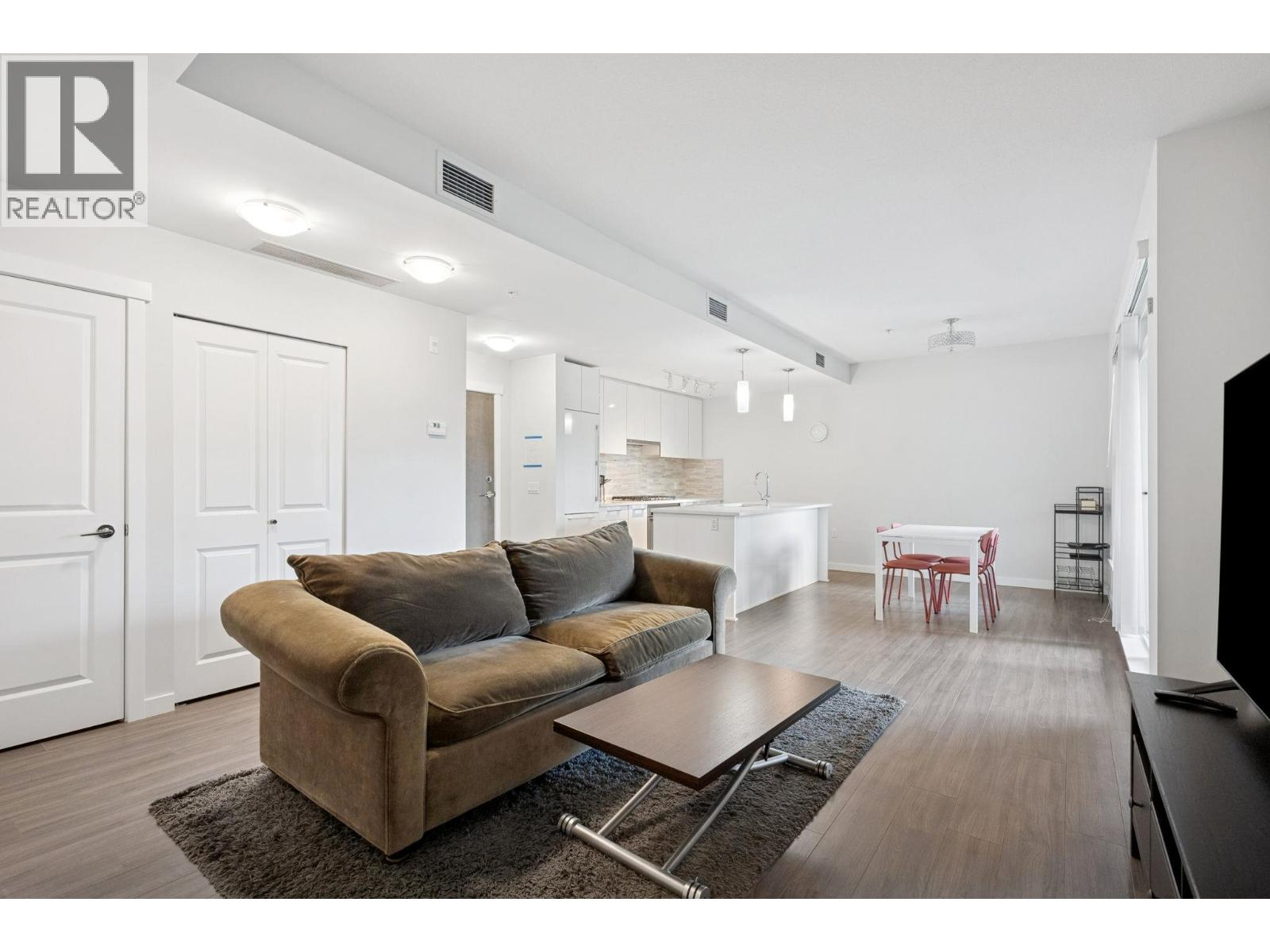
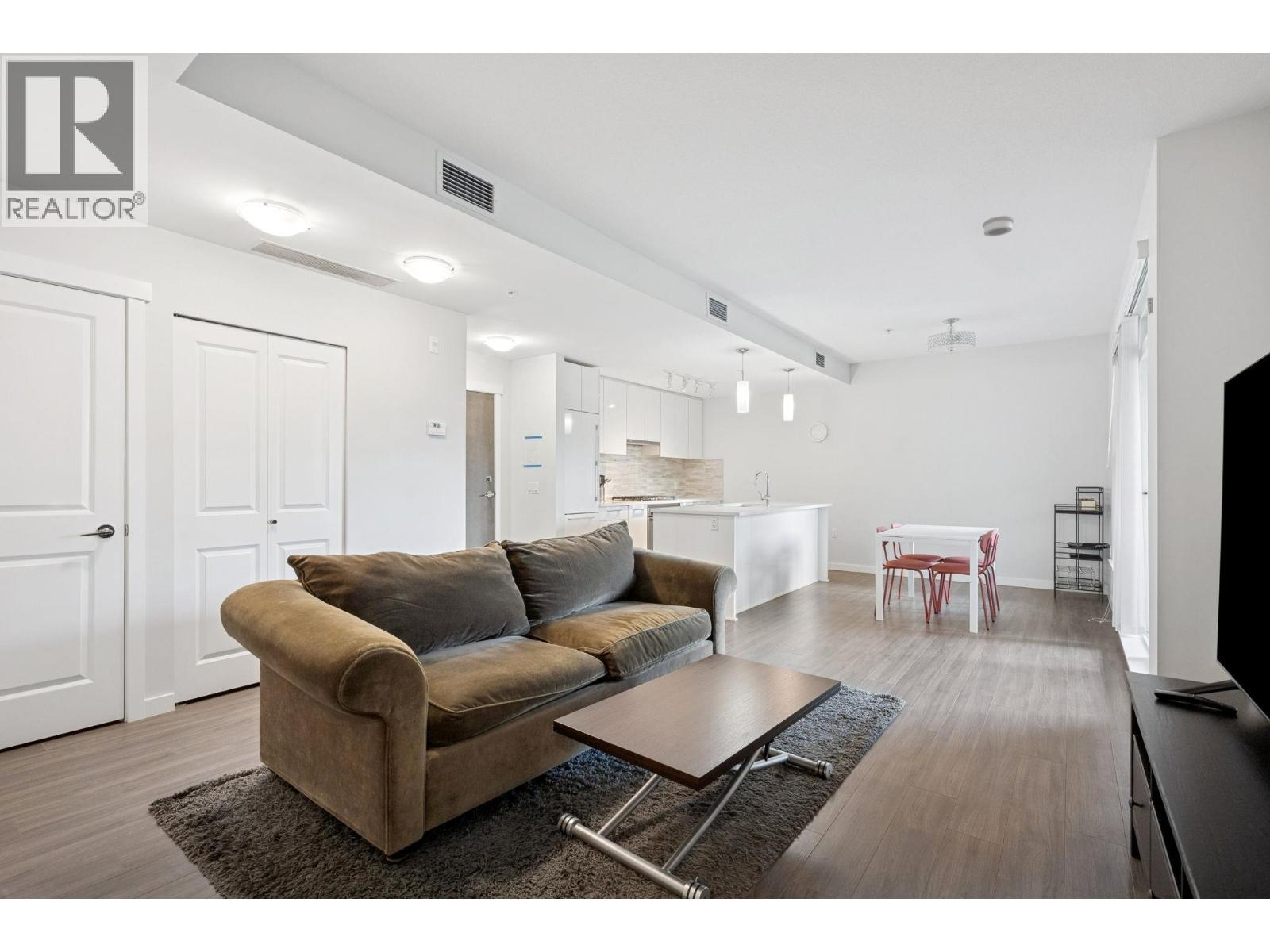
+ smoke detector [982,214,1014,237]
